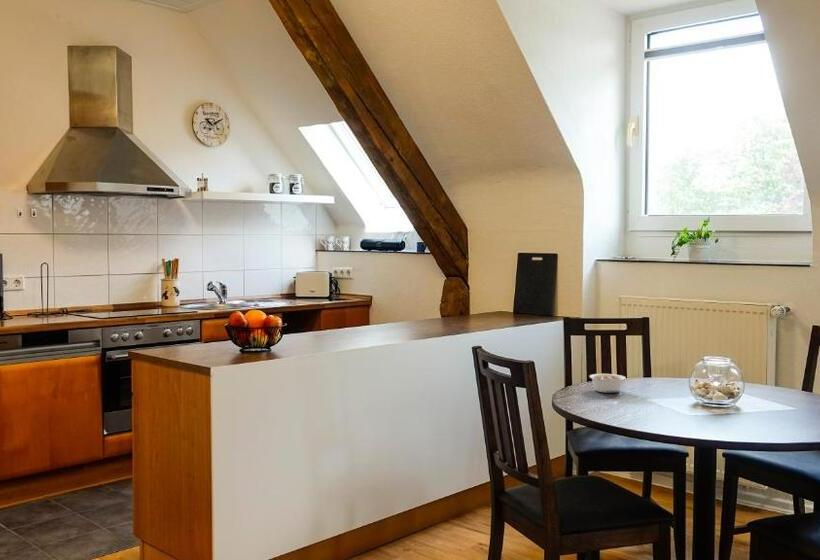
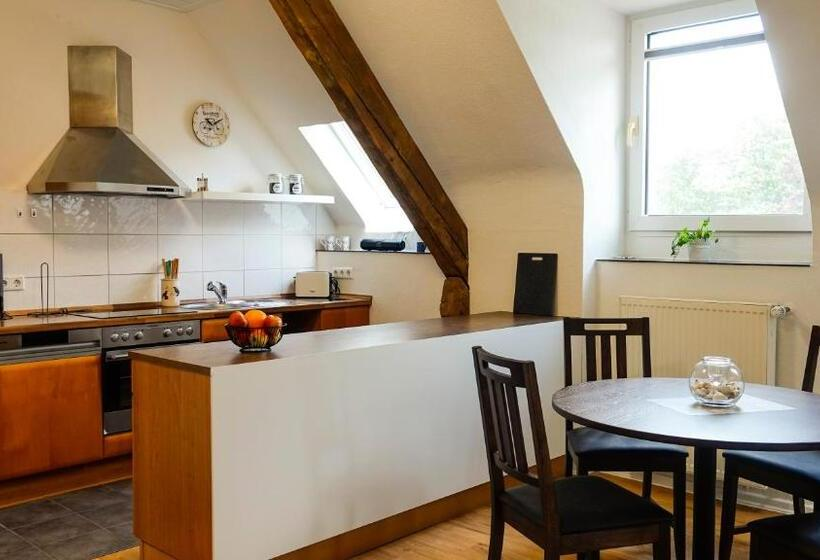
- legume [588,373,627,394]
